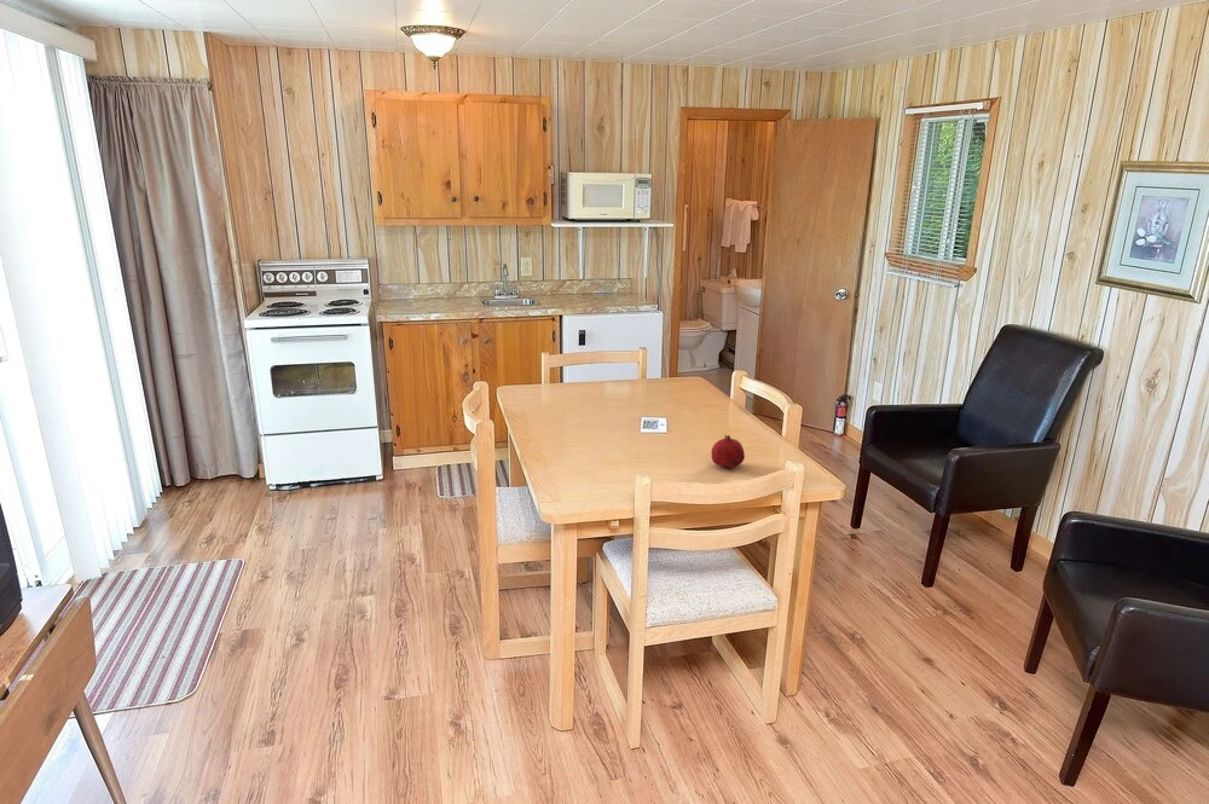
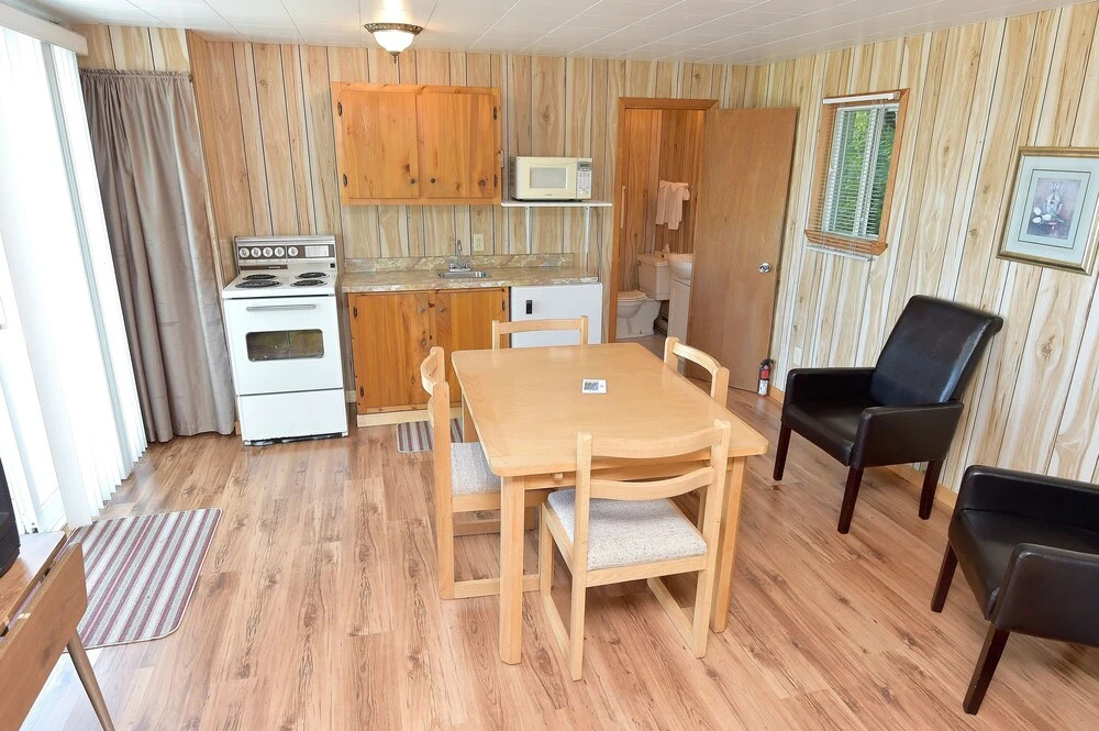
- fruit [710,434,746,469]
